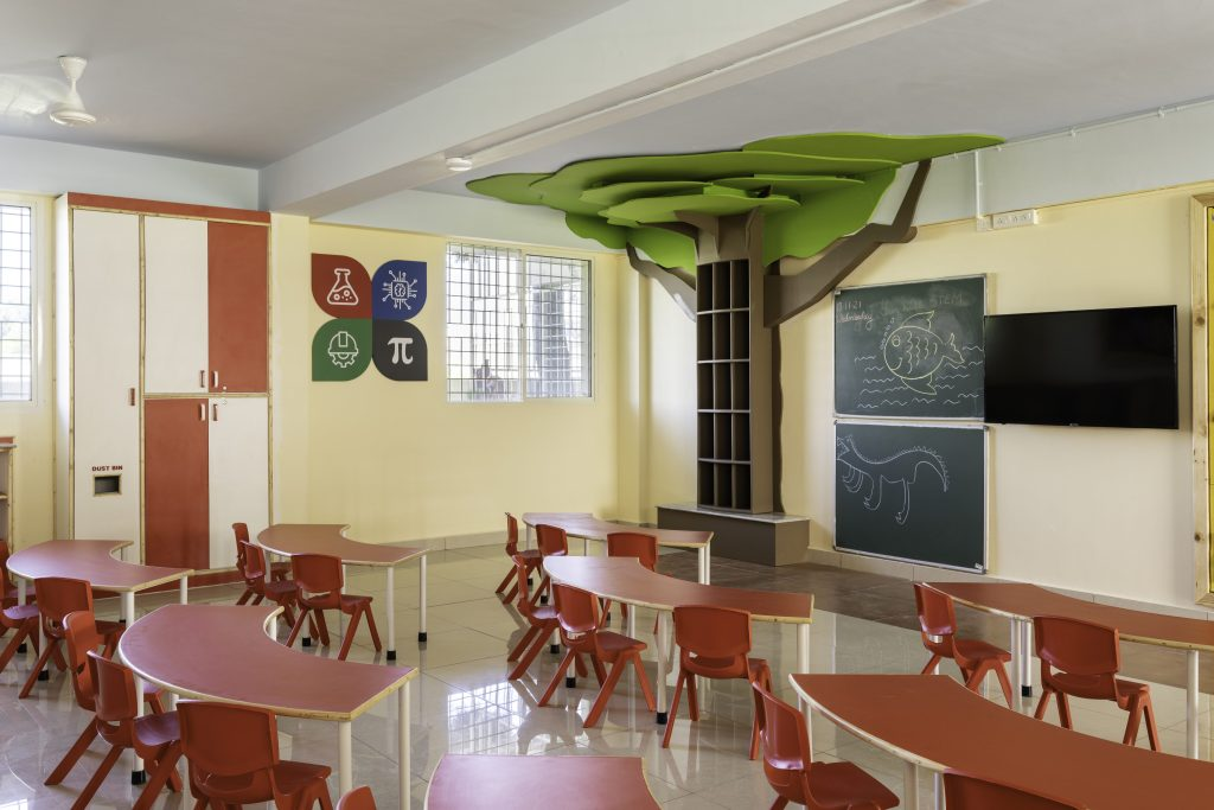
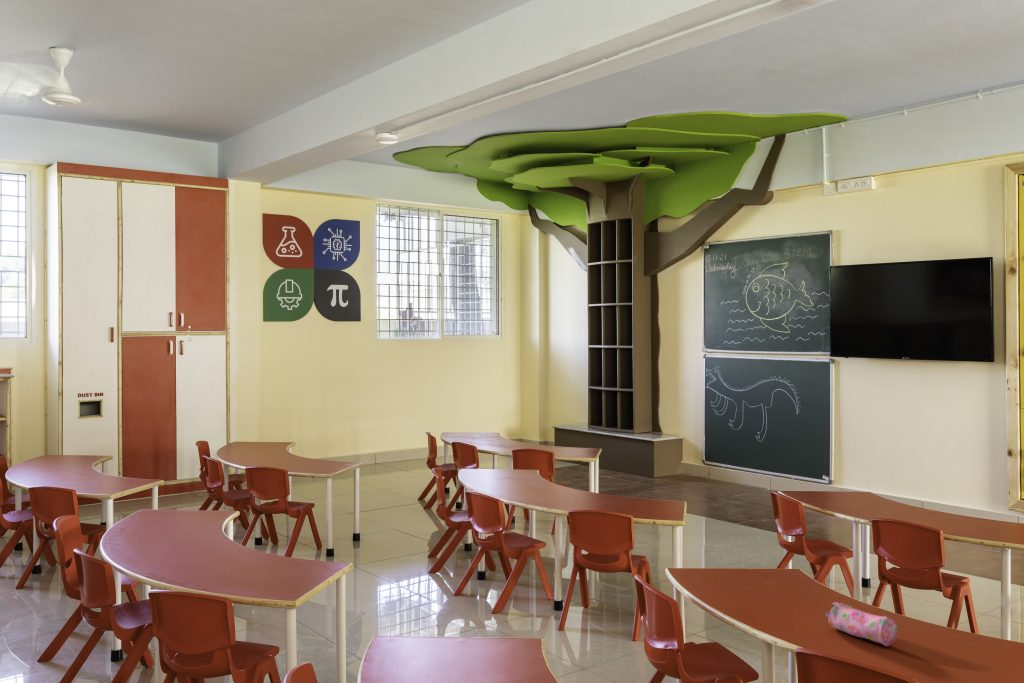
+ pencil case [824,601,899,647]
